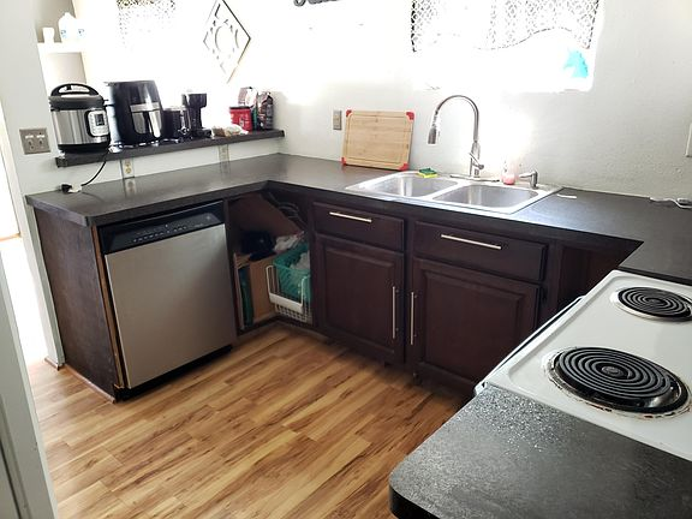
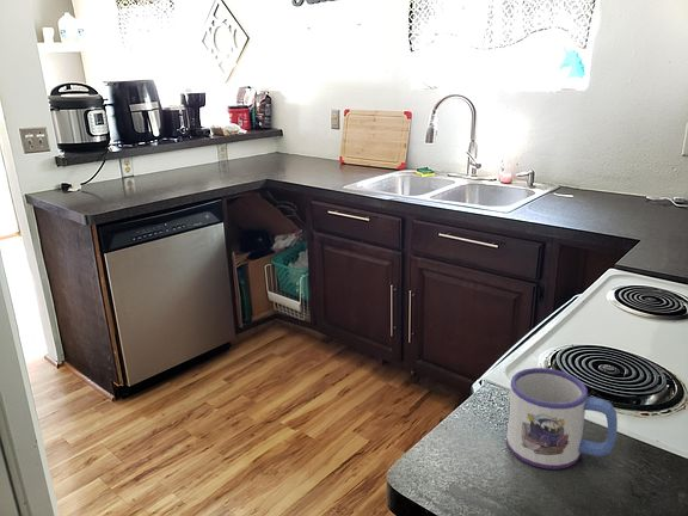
+ mug [505,367,619,471]
